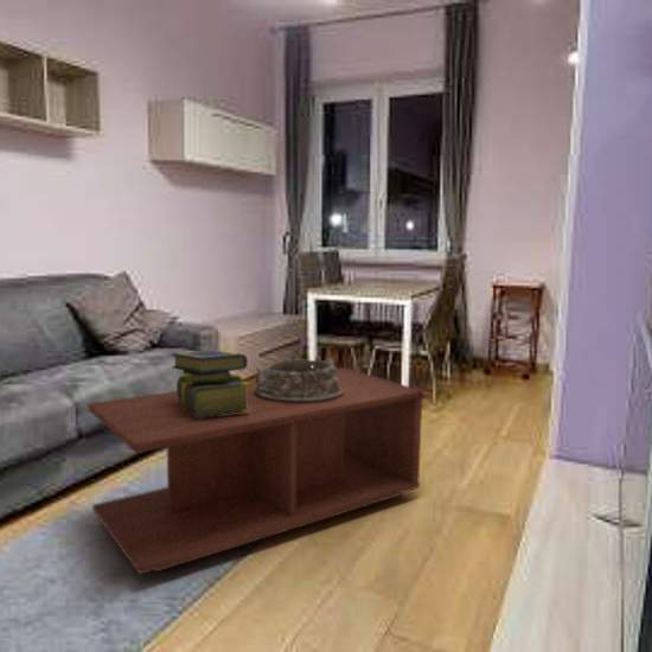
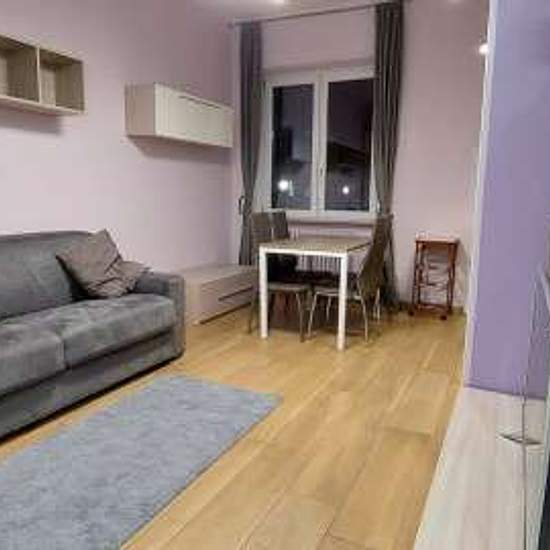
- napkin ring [254,354,344,403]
- coffee table [88,366,424,576]
- stack of books [171,350,250,417]
